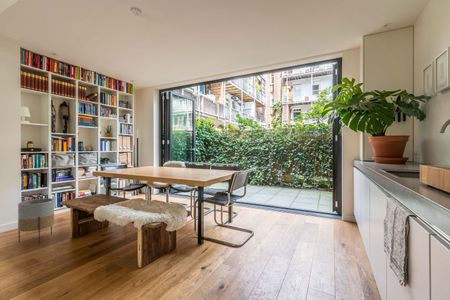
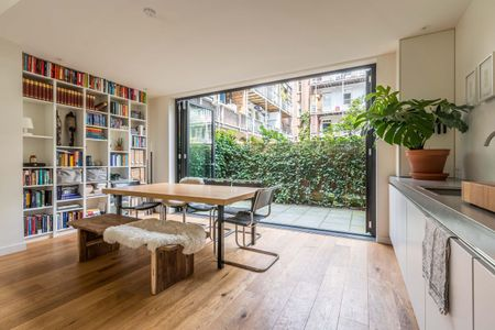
- planter [17,197,55,246]
